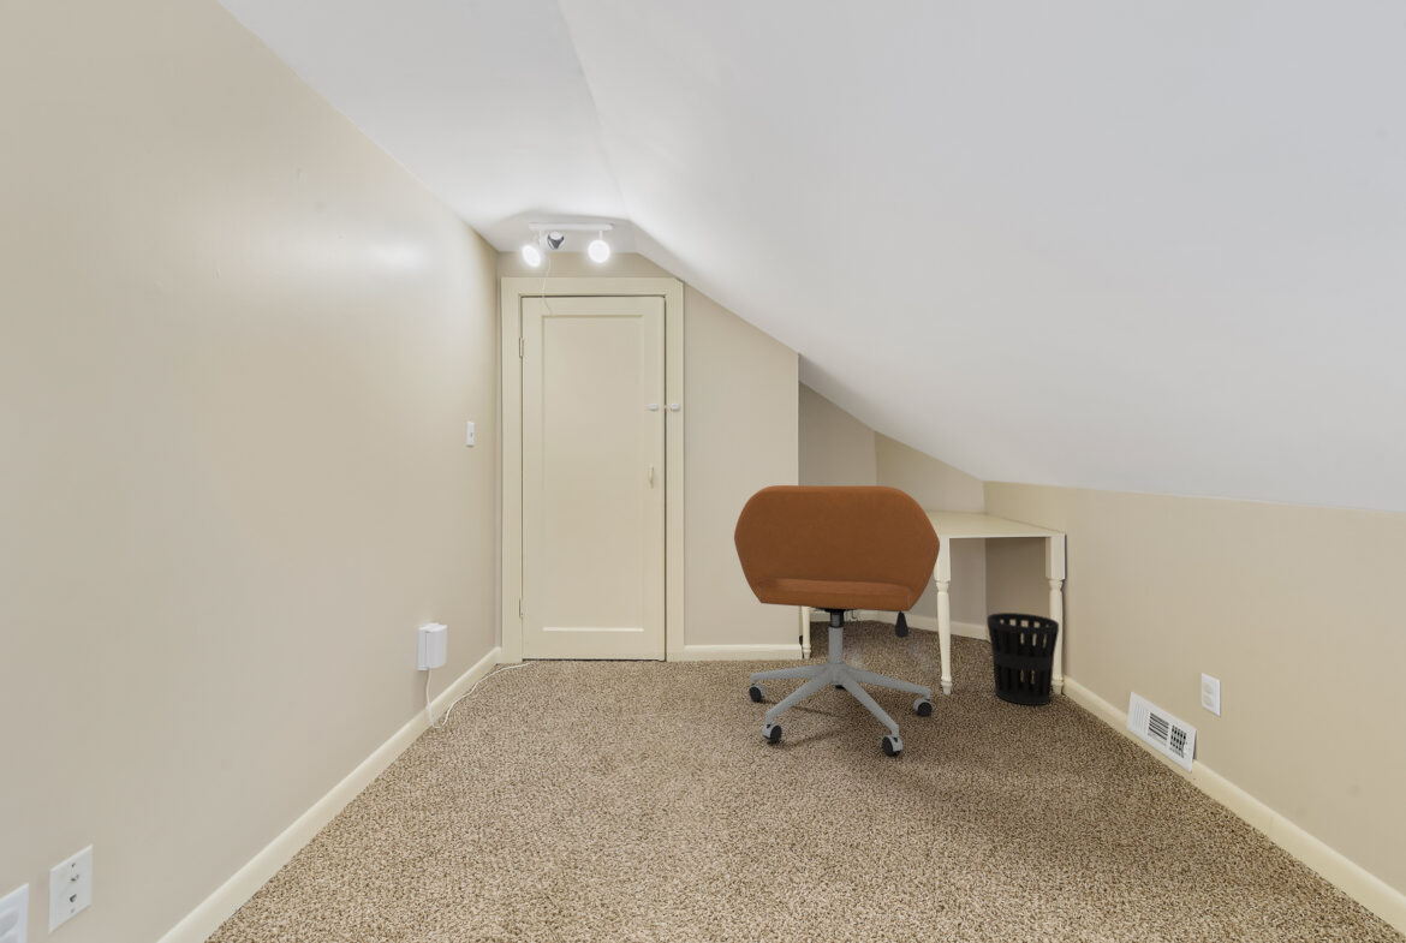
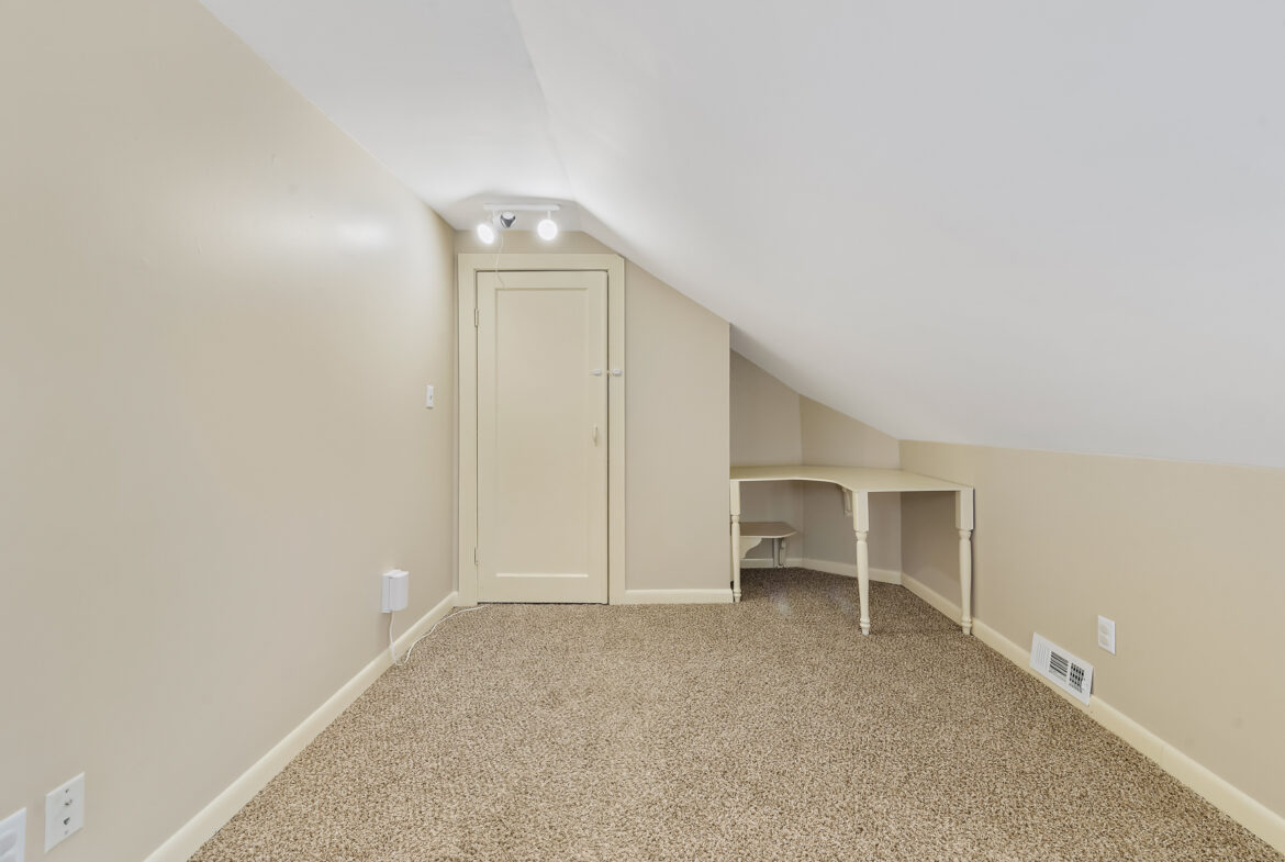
- office chair [733,484,941,756]
- wastebasket [987,611,1060,706]
